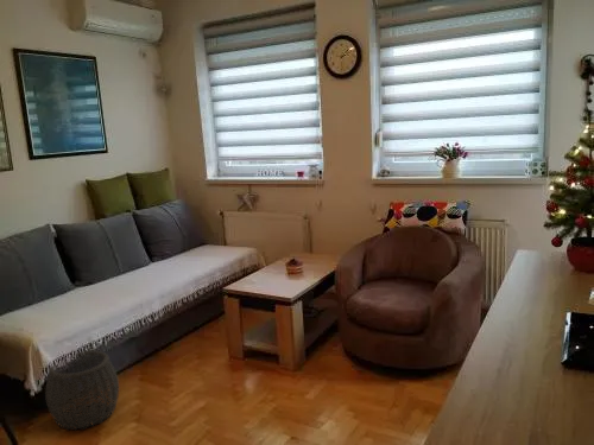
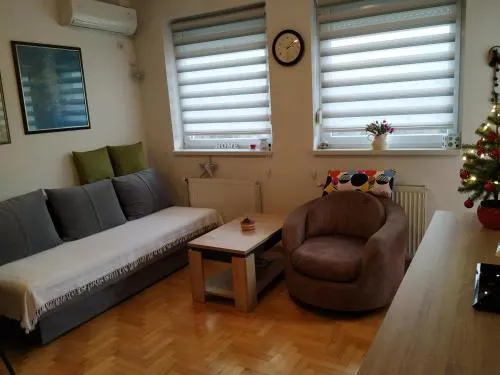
- woven basket [44,350,120,431]
